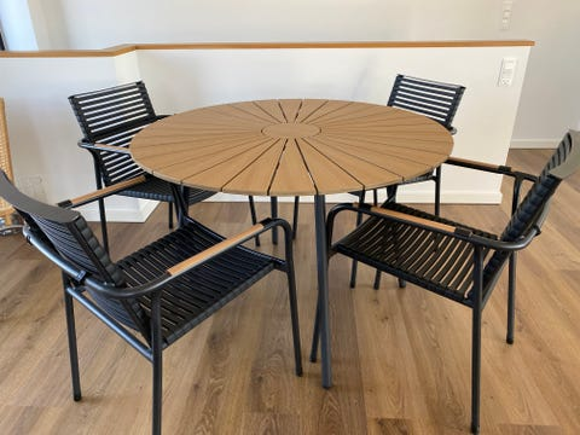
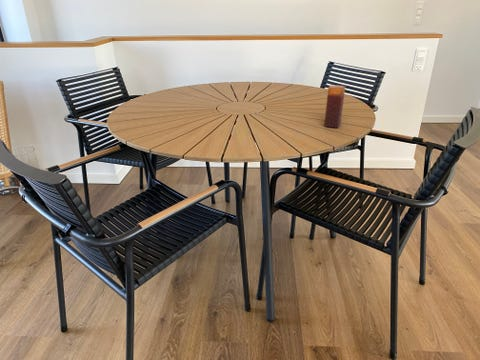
+ candle [323,84,346,129]
